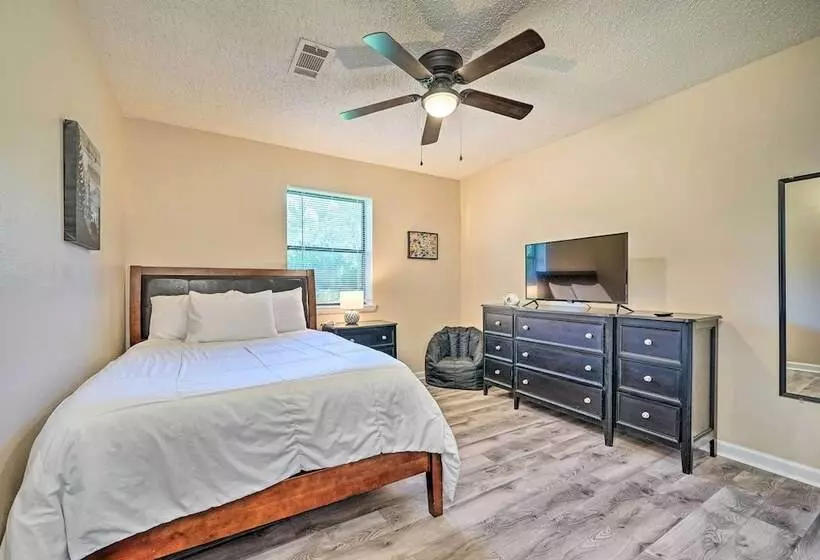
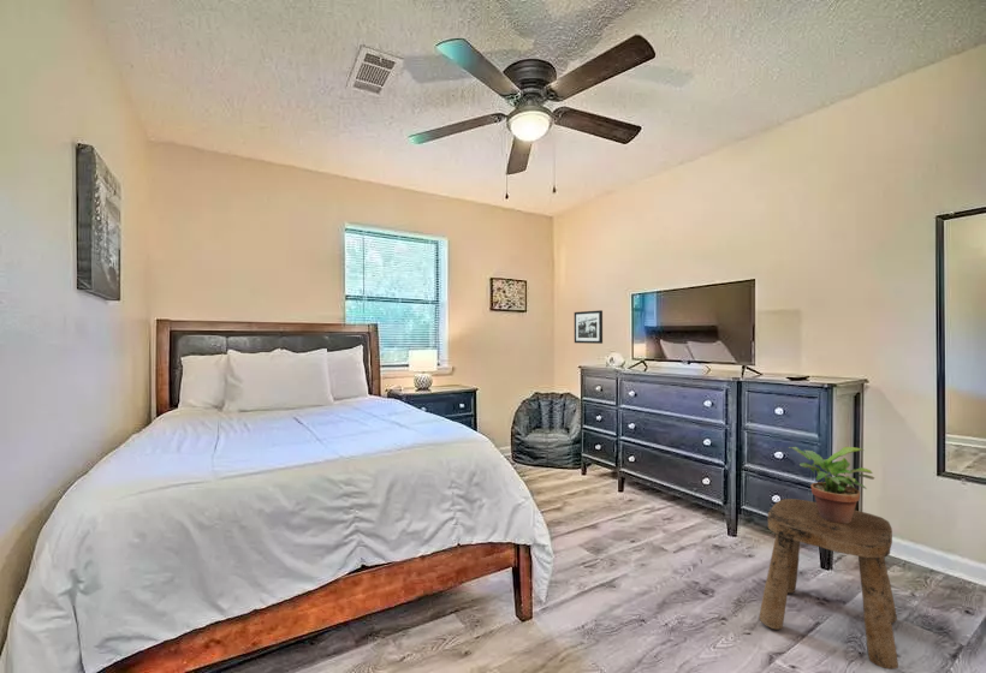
+ stool [759,498,899,671]
+ picture frame [574,309,604,345]
+ potted plant [788,446,875,524]
